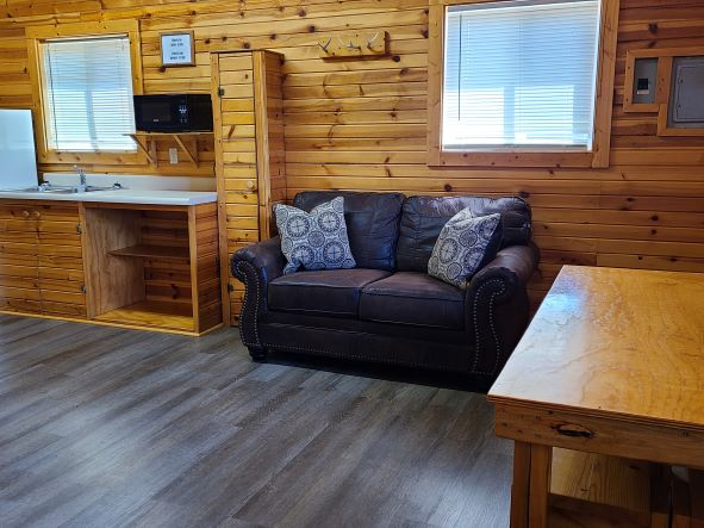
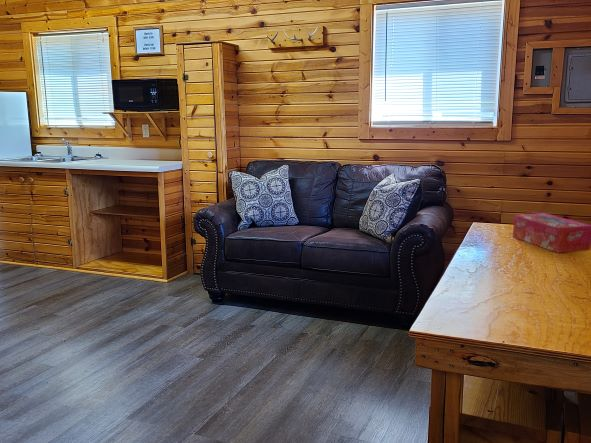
+ tissue box [512,212,591,254]
